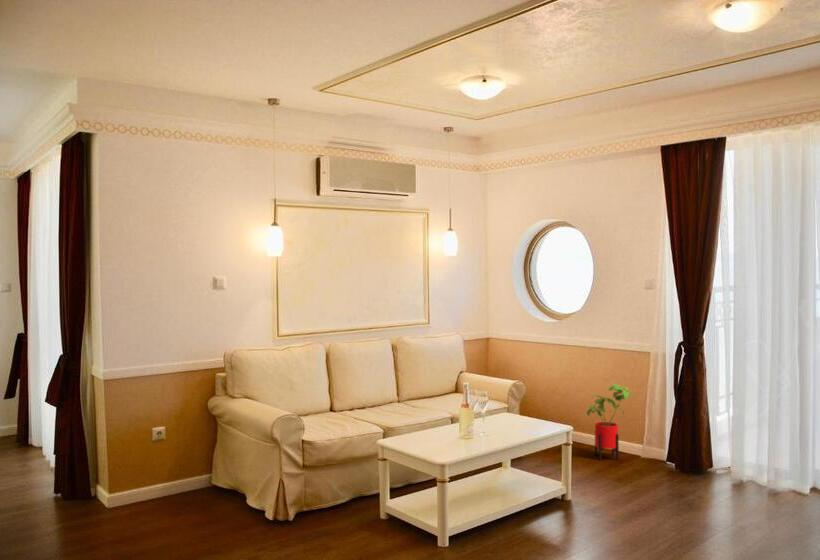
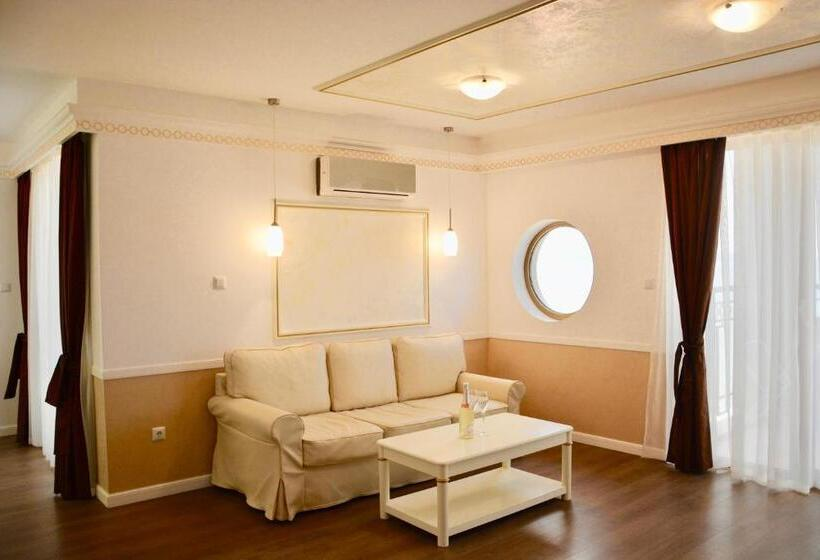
- house plant [586,383,637,461]
